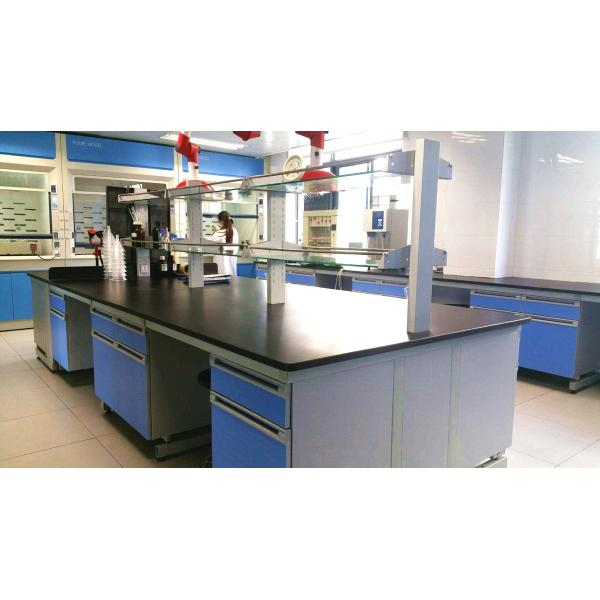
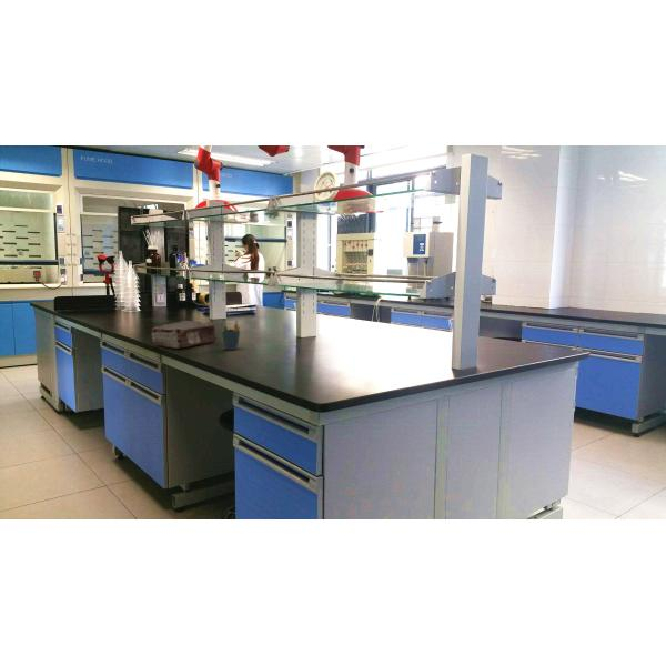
+ book [151,320,218,350]
+ pen holder [221,319,241,351]
